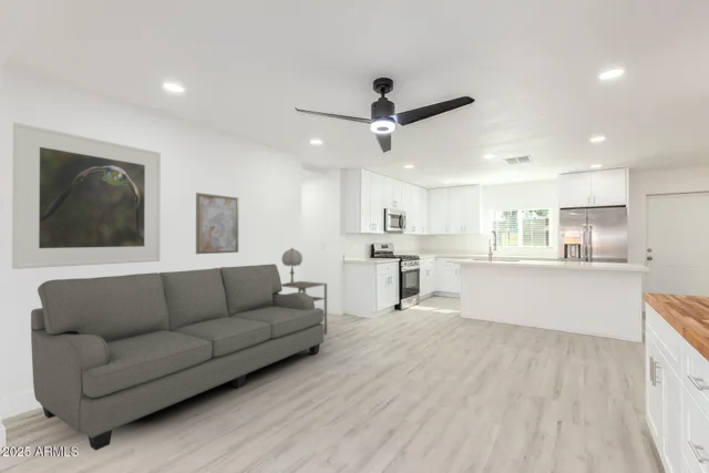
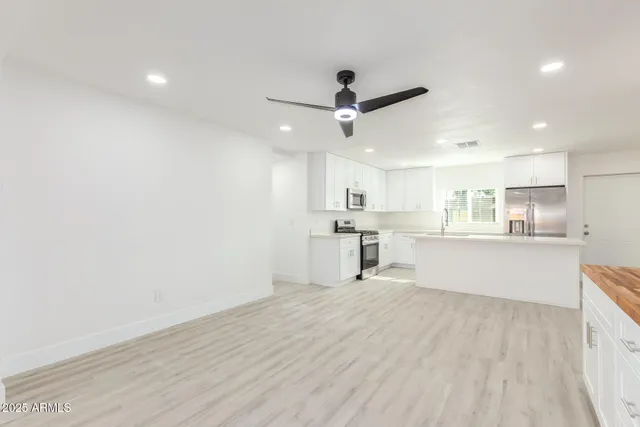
- side table [278,280,328,335]
- wall art [195,192,239,255]
- sofa [30,263,325,452]
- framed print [11,122,162,270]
- table lamp [280,247,304,286]
